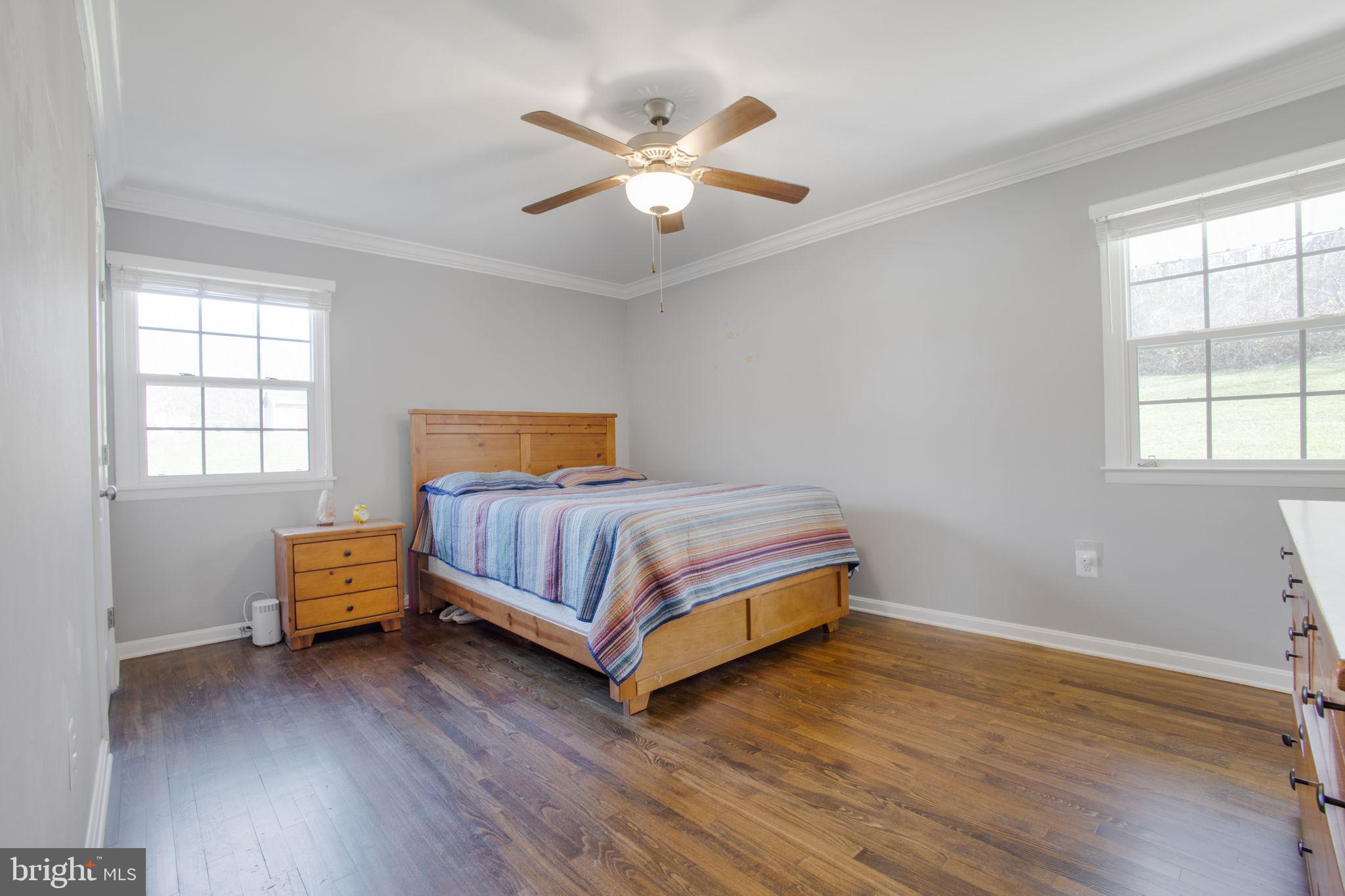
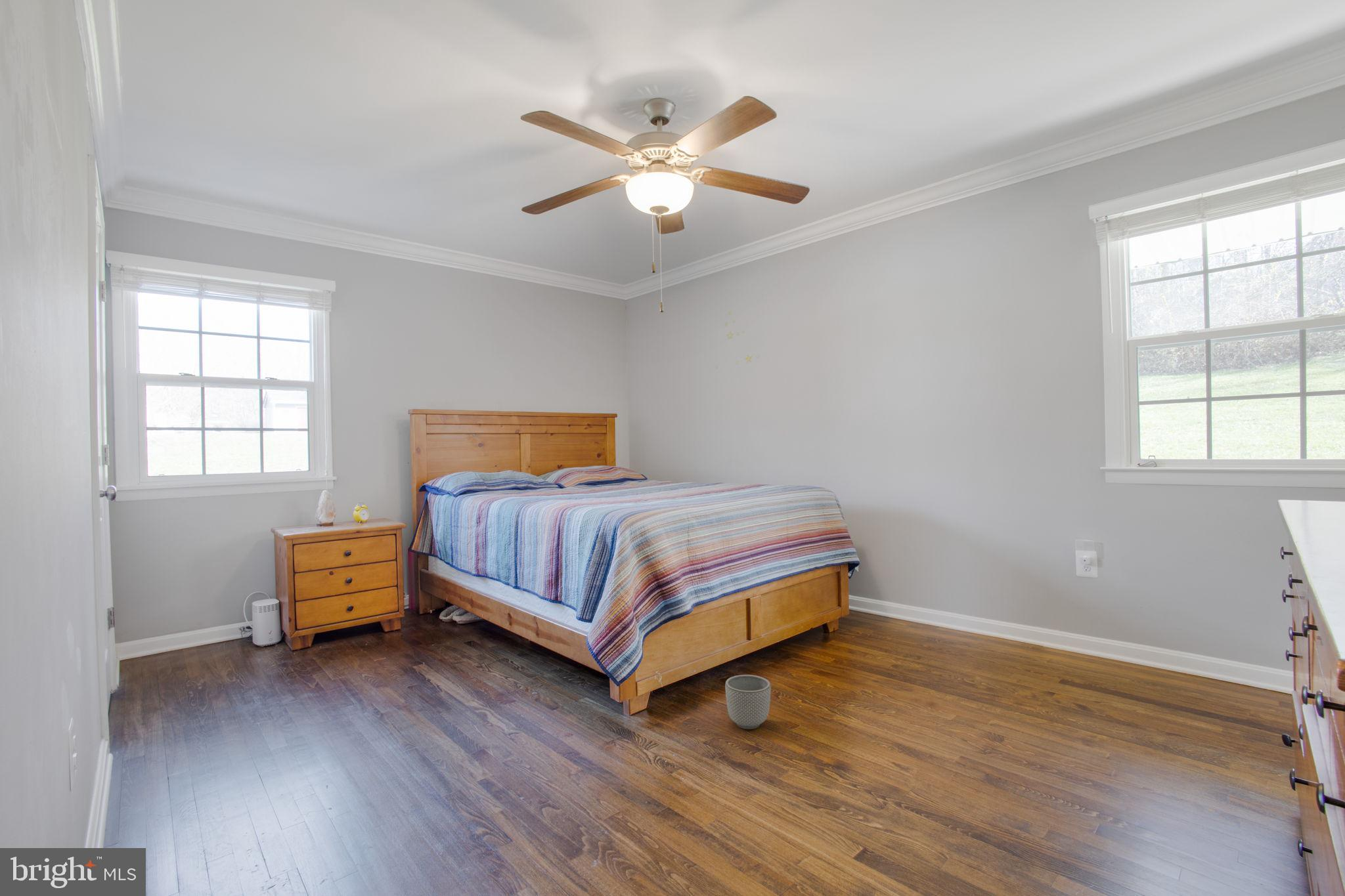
+ planter [724,674,772,730]
